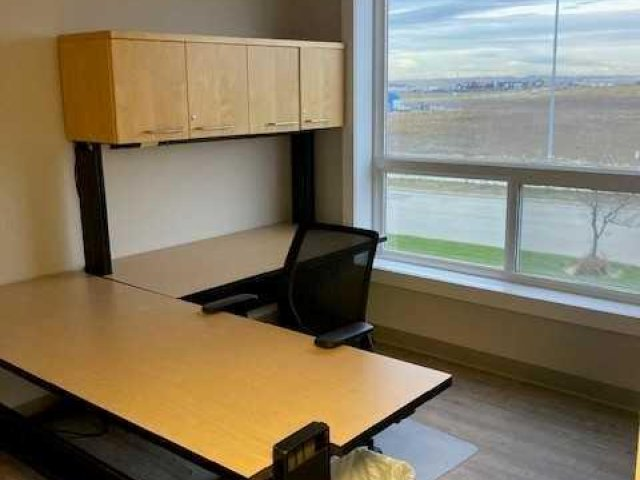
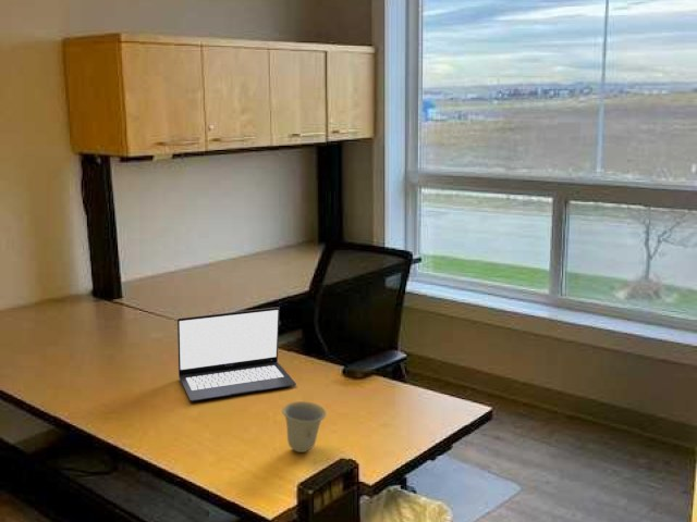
+ cup [281,400,327,453]
+ laptop [176,307,297,402]
